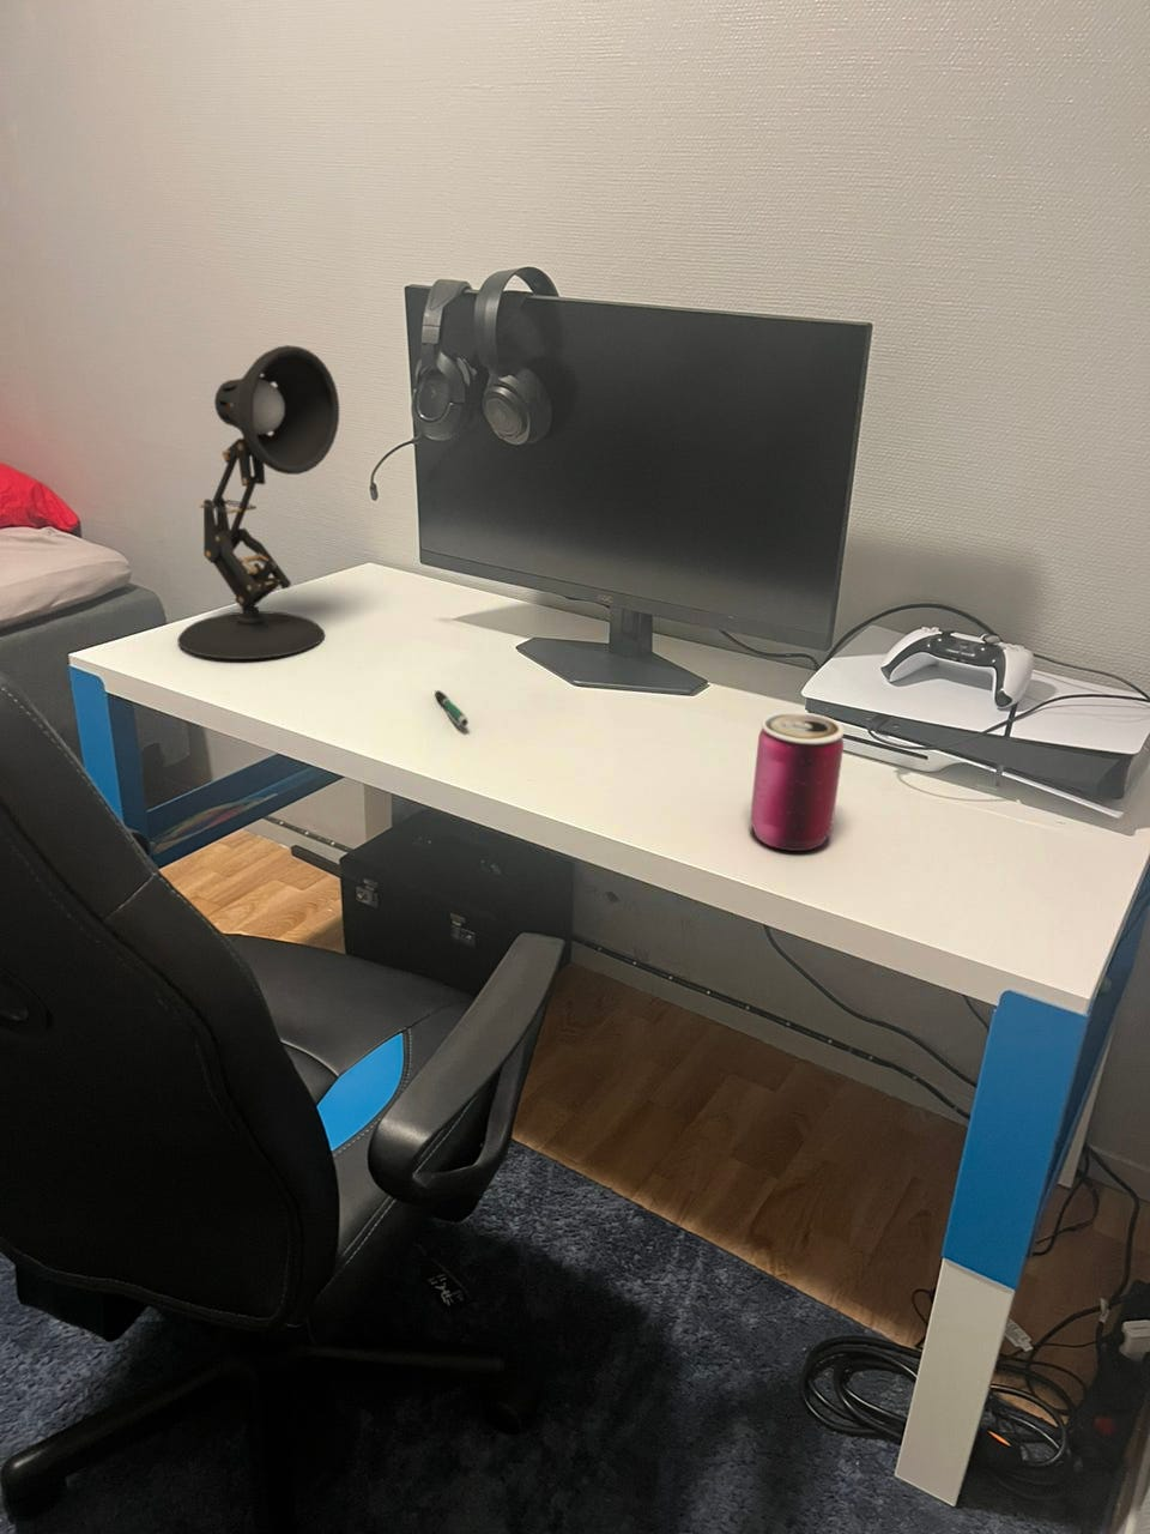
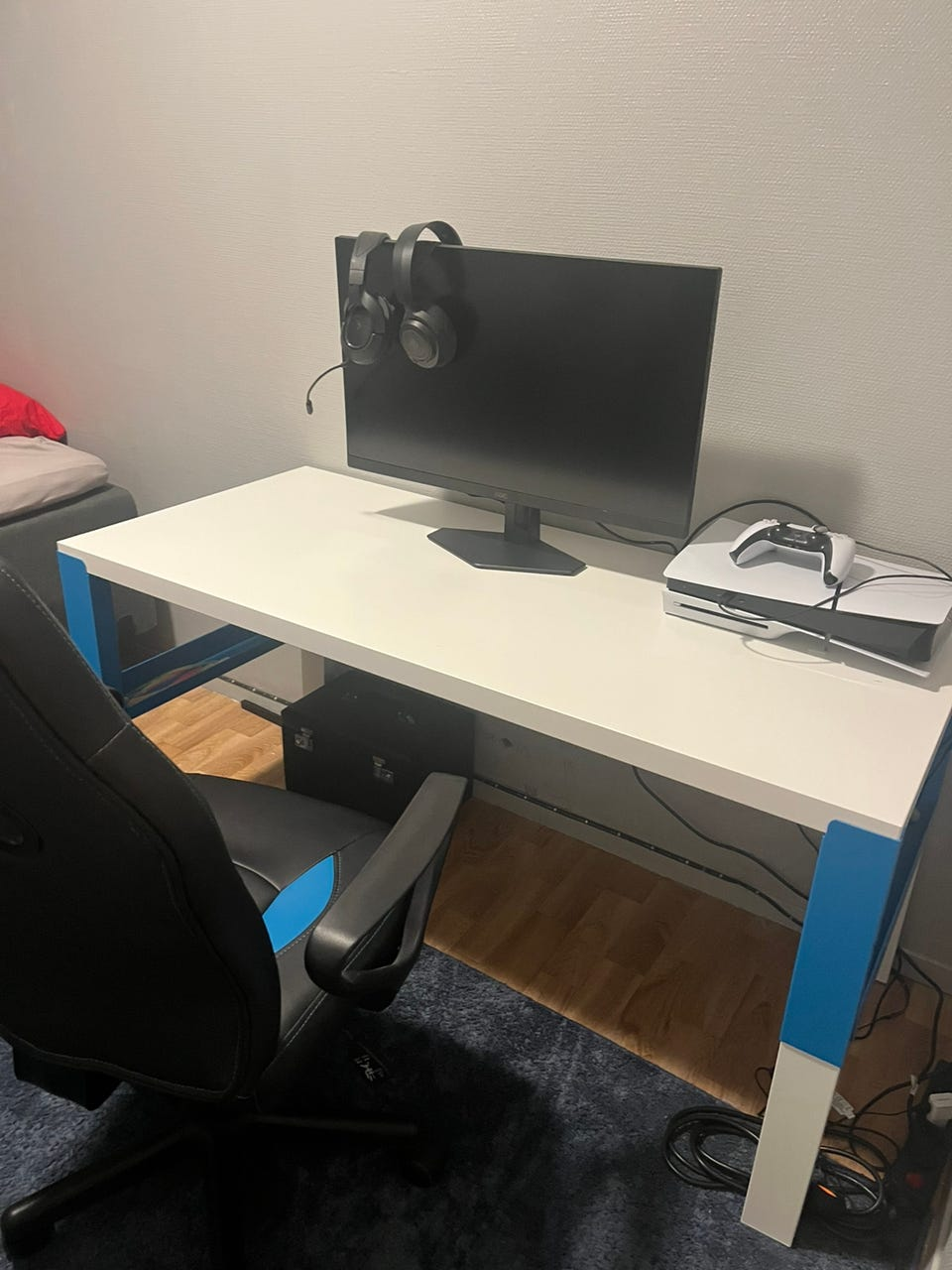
- desk lamp [176,344,341,661]
- can [749,710,846,852]
- pen [434,690,470,727]
